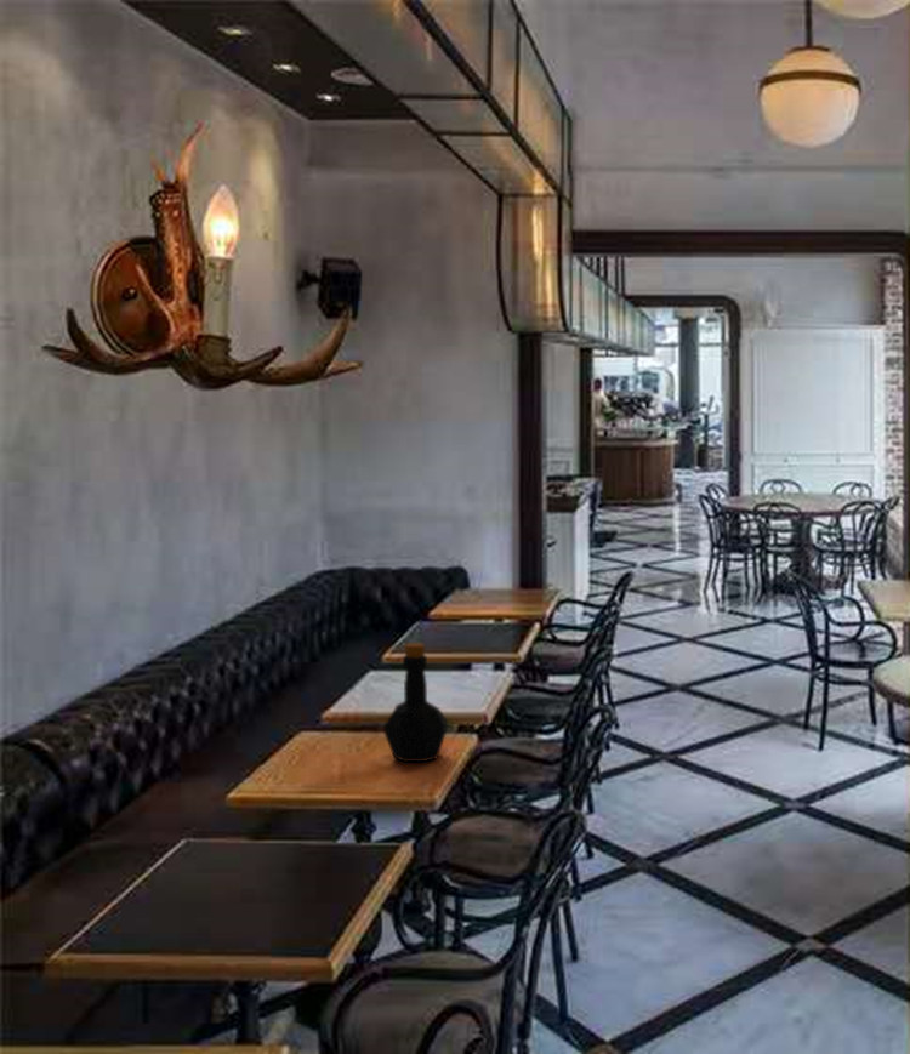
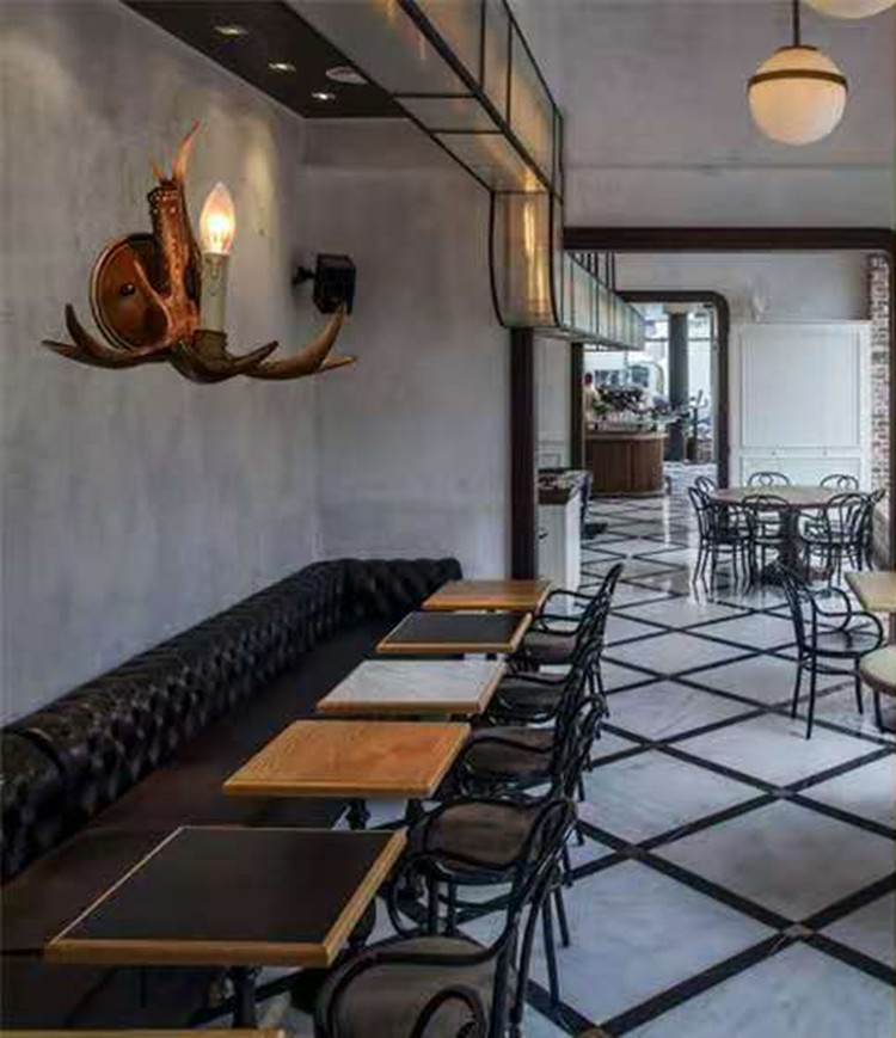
- bottle [383,642,449,763]
